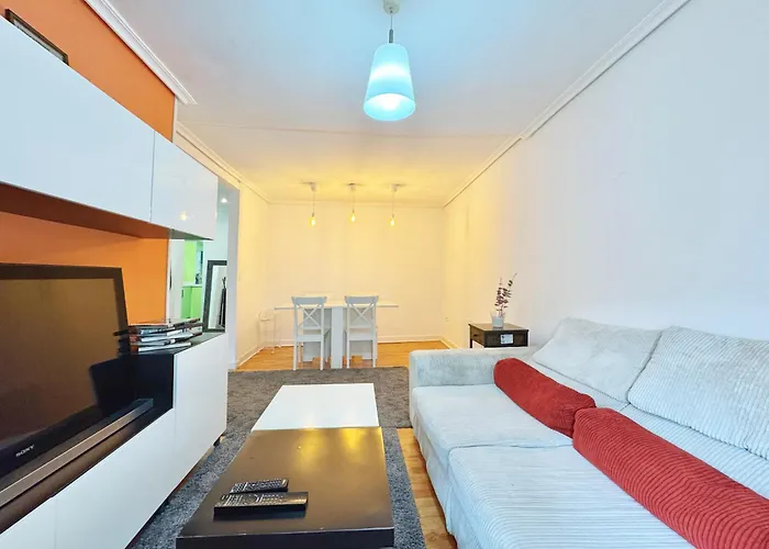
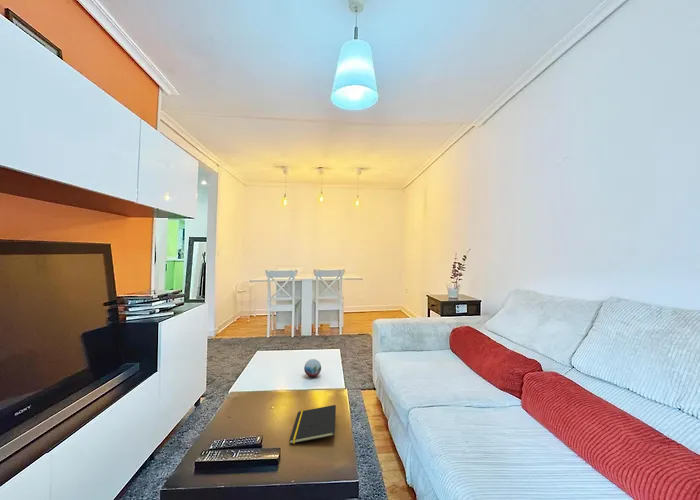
+ notepad [289,404,337,445]
+ decorative orb [303,358,322,378]
